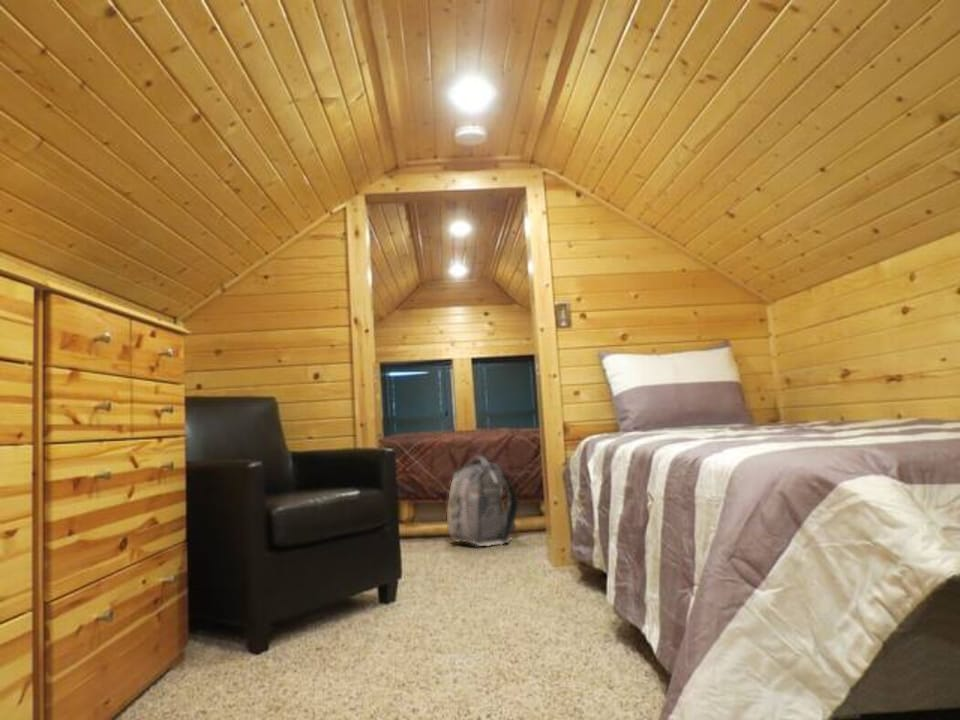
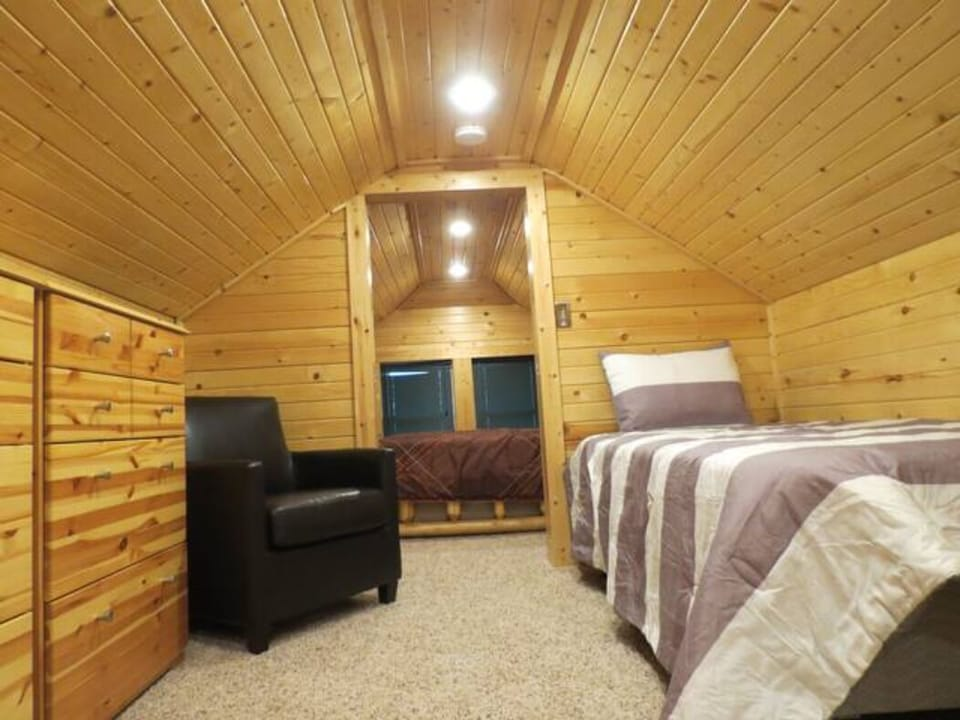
- backpack [446,455,520,547]
